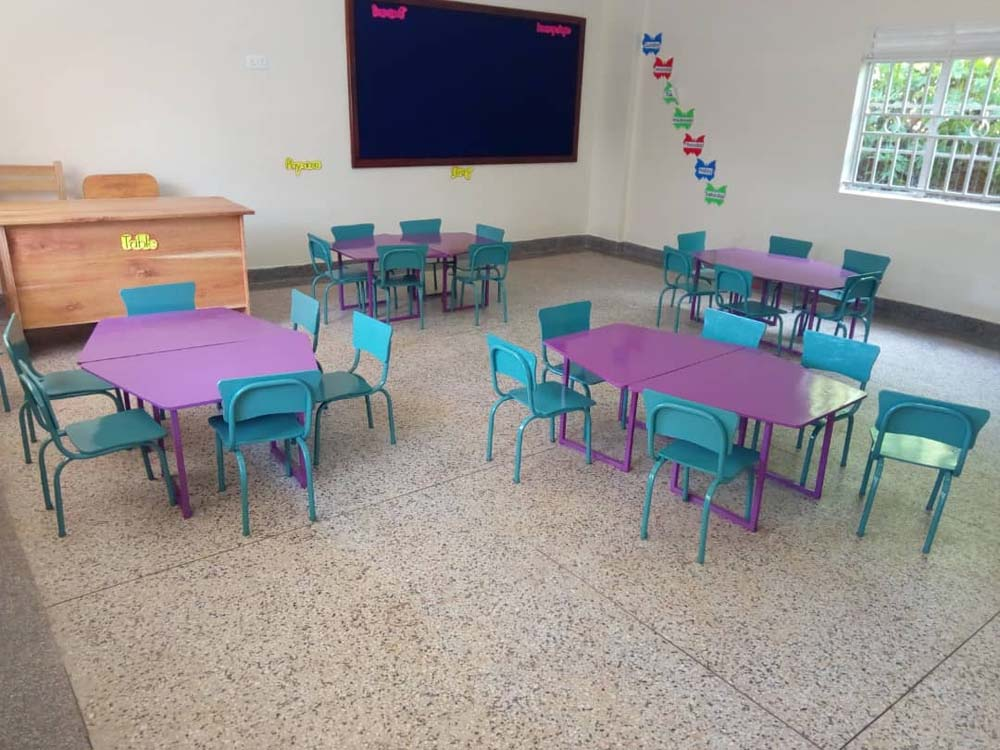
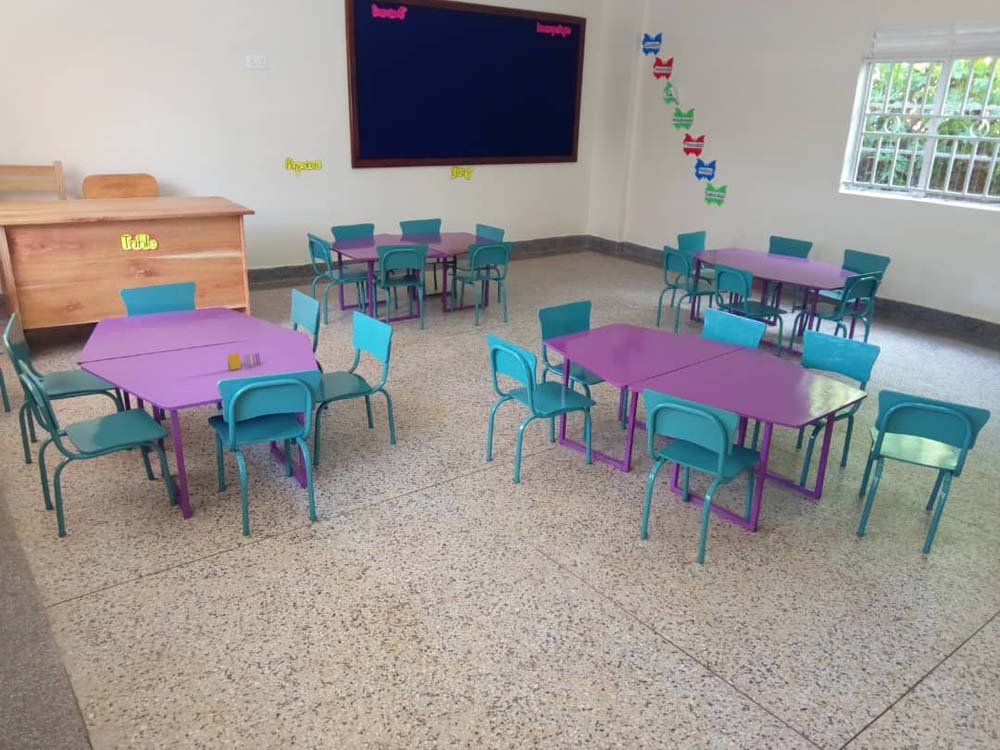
+ crayon [226,351,261,371]
